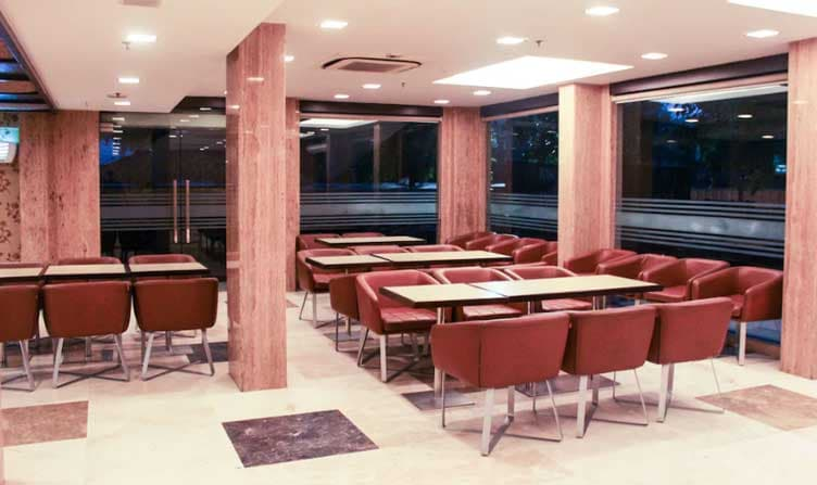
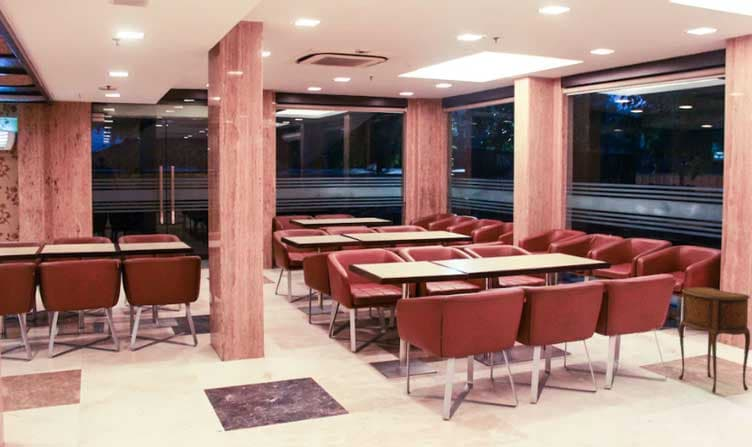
+ side table [678,286,751,394]
